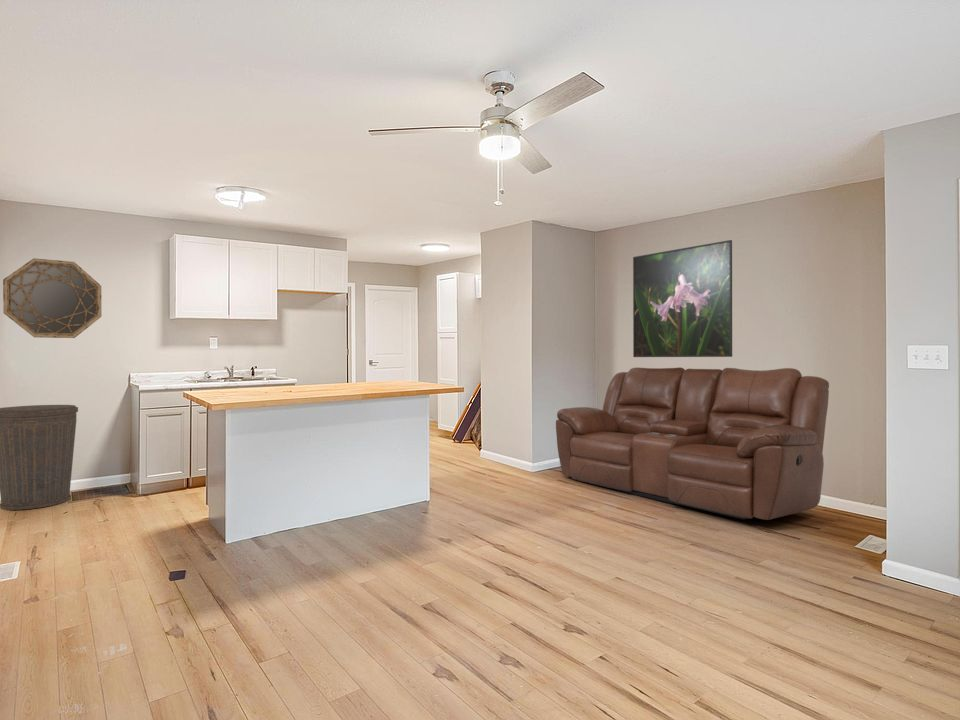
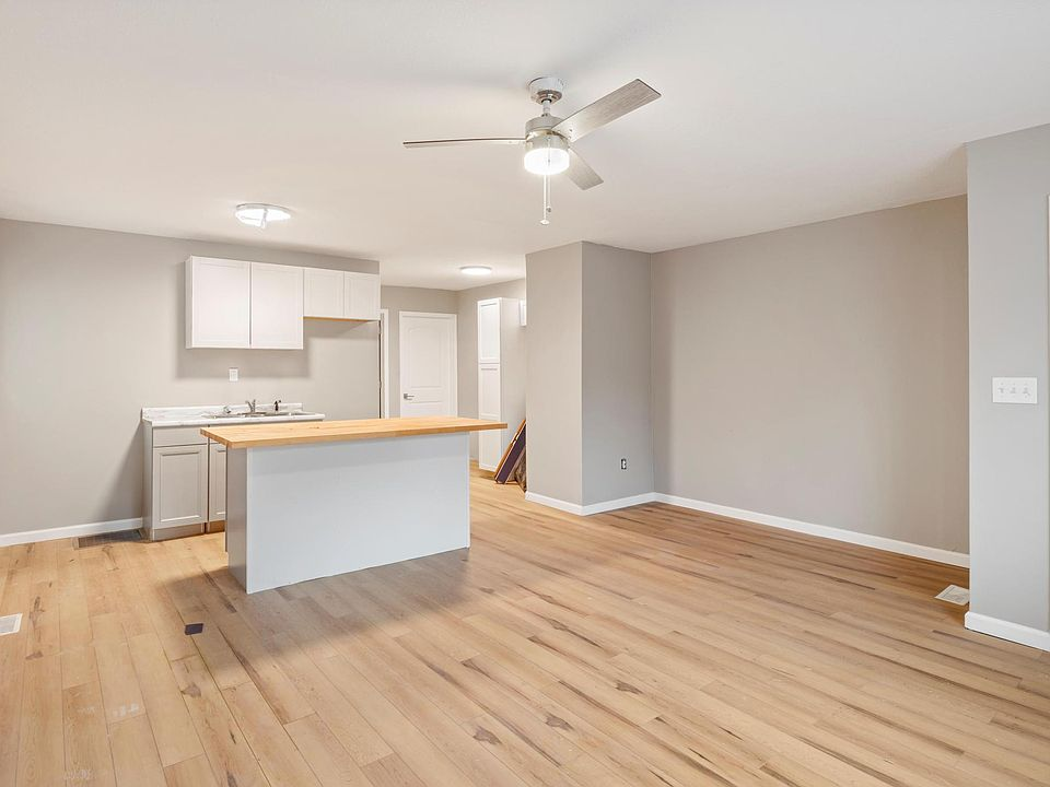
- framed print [632,239,733,358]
- trash can [0,404,79,511]
- sofa [555,366,830,521]
- home mirror [2,257,102,339]
